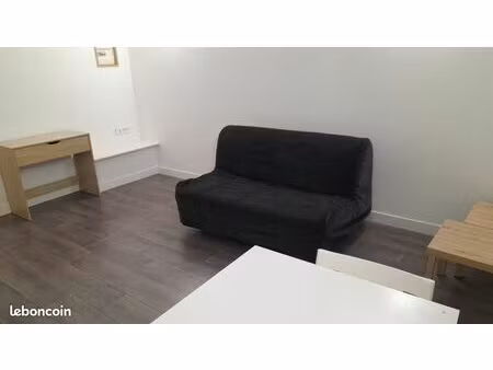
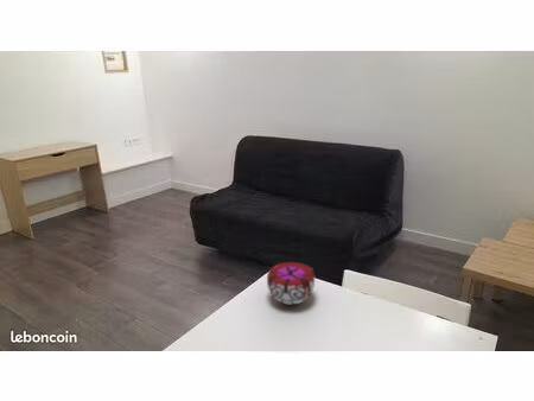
+ decorative bowl [266,261,316,306]
